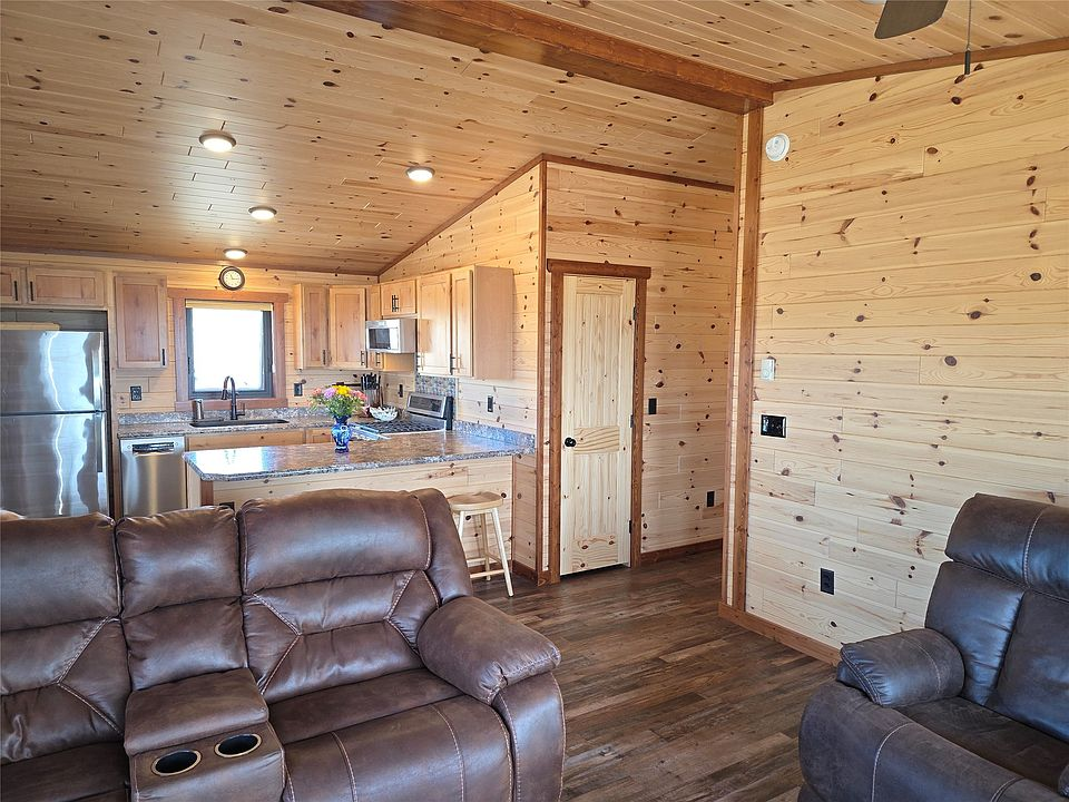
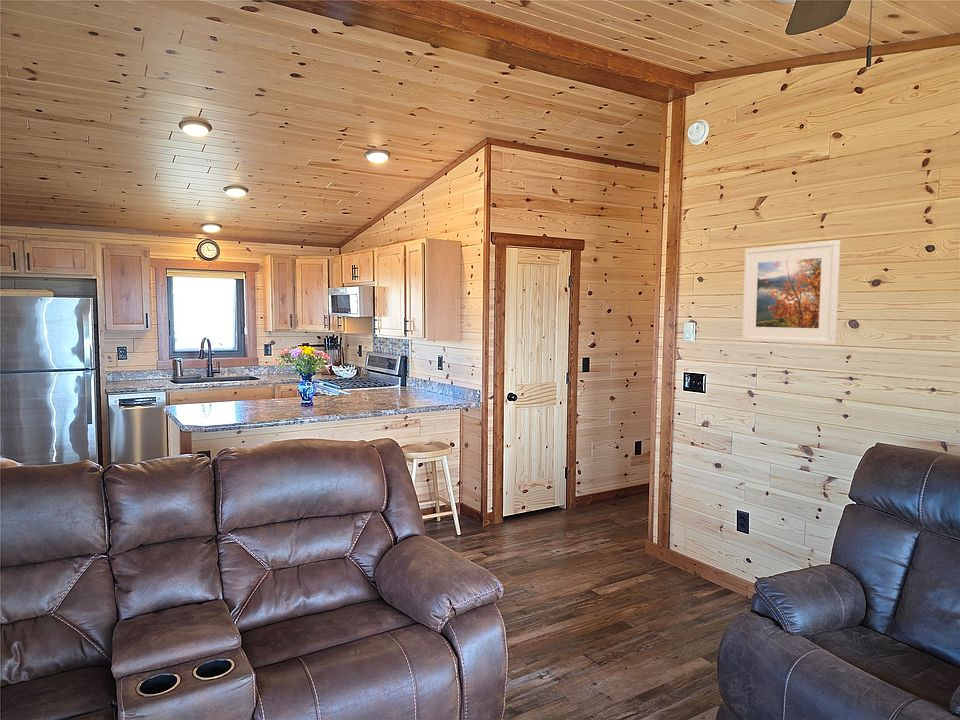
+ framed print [741,239,841,346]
